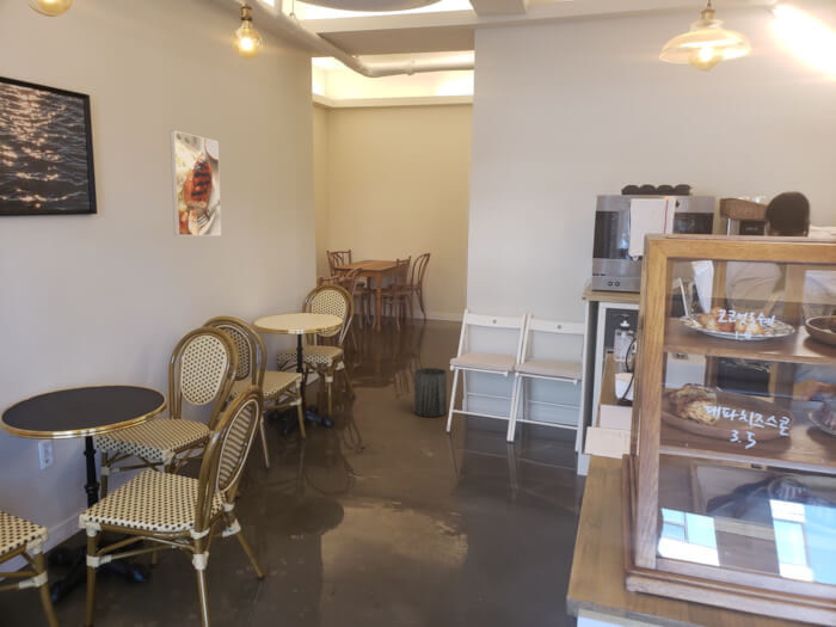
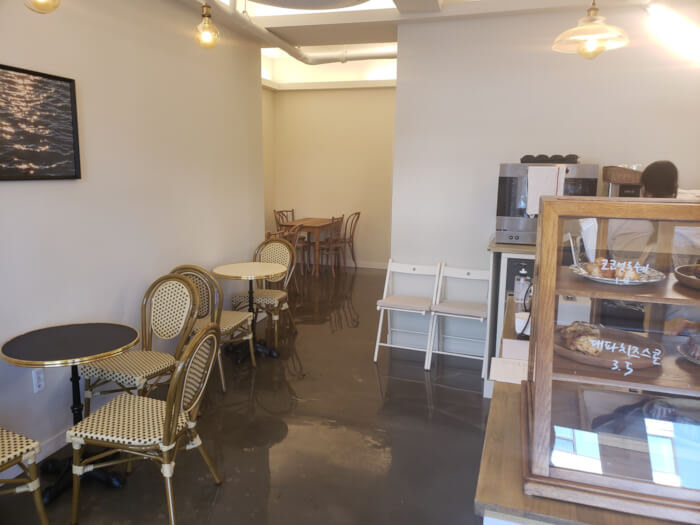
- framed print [168,129,222,236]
- trash can [413,367,448,418]
